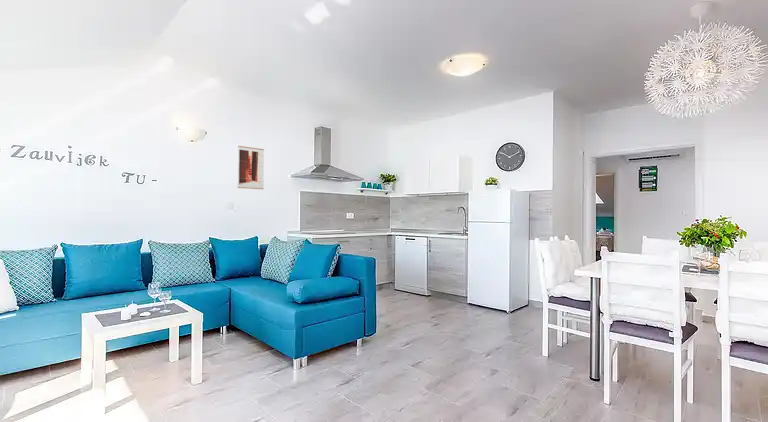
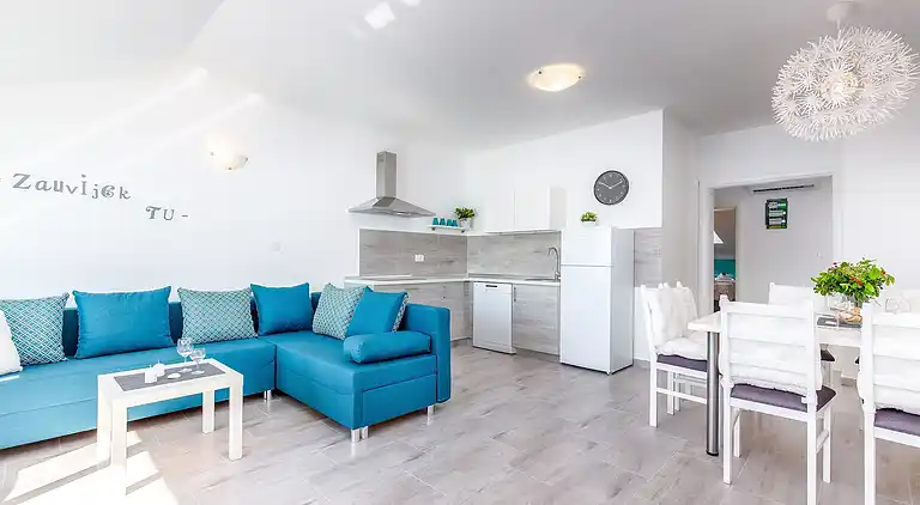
- wall art [237,145,265,190]
